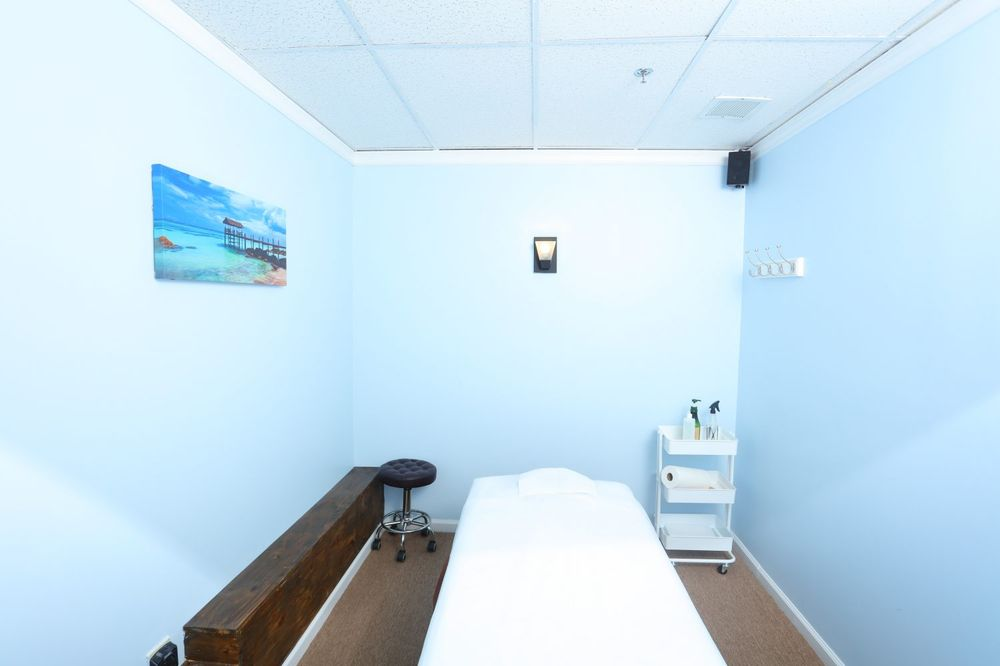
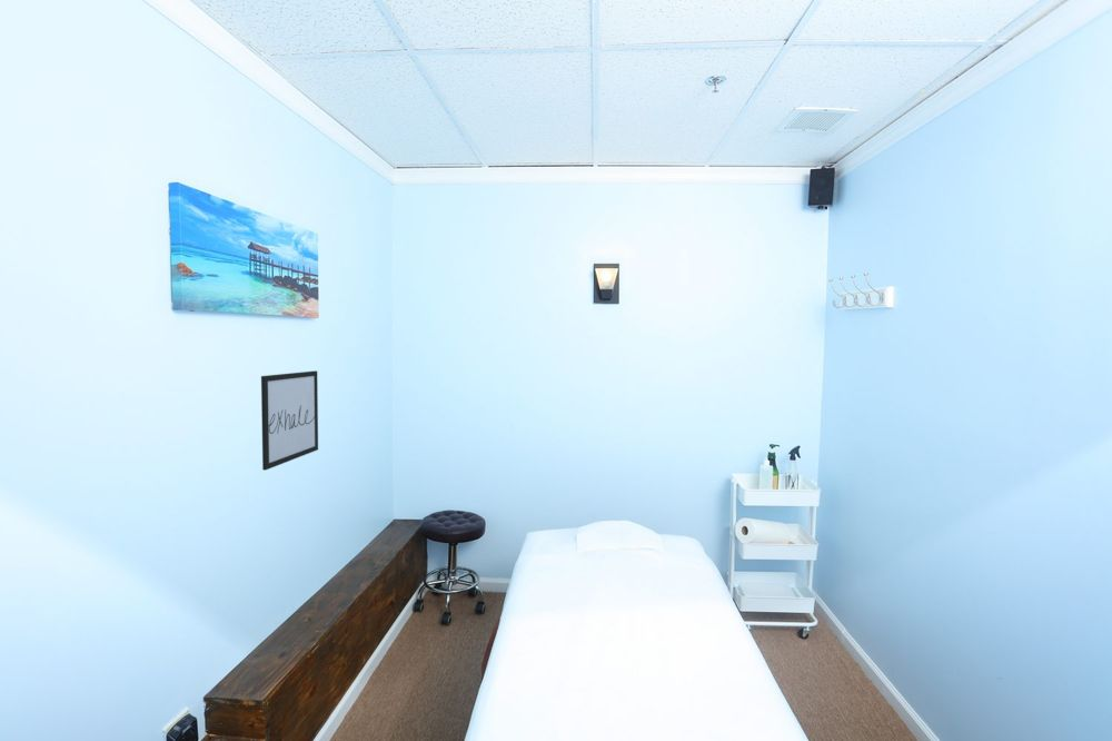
+ wall art [260,369,319,472]
